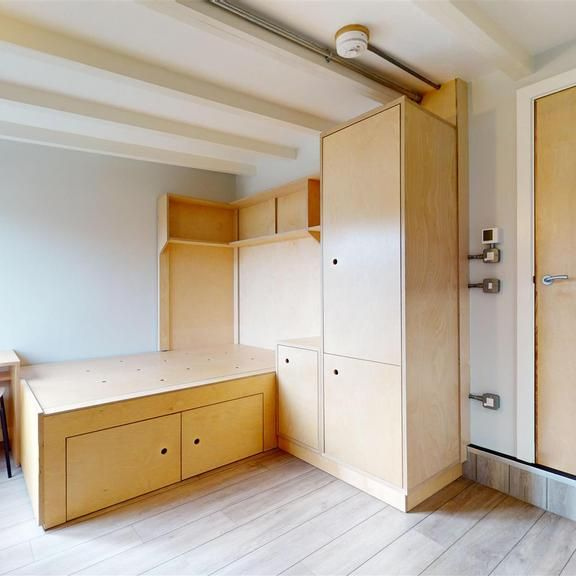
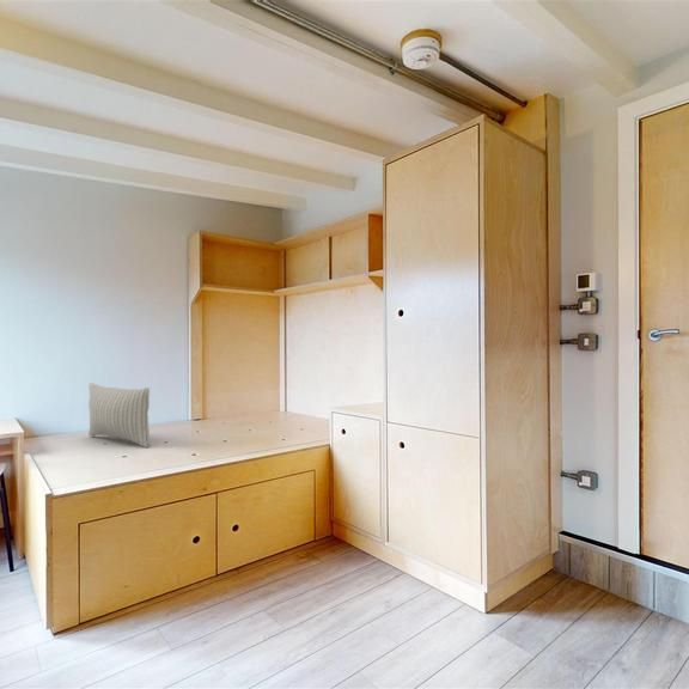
+ pillow [87,382,151,449]
